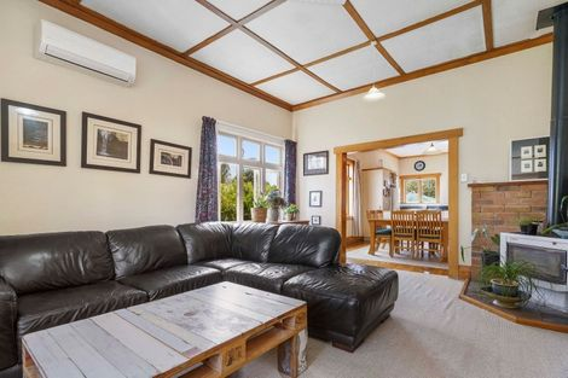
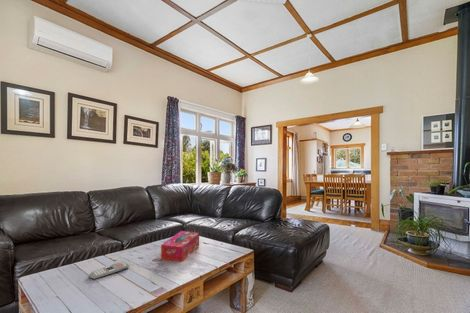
+ tissue box [160,230,200,263]
+ remote control [89,260,129,280]
